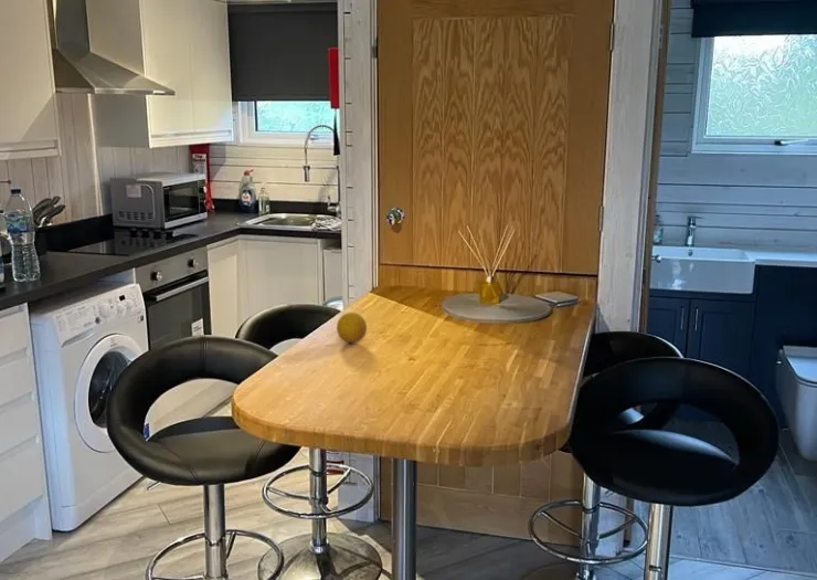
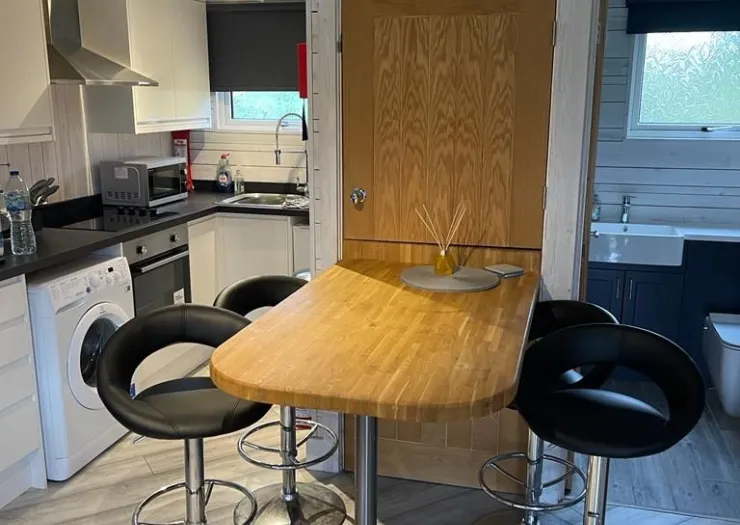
- fruit [336,312,368,344]
